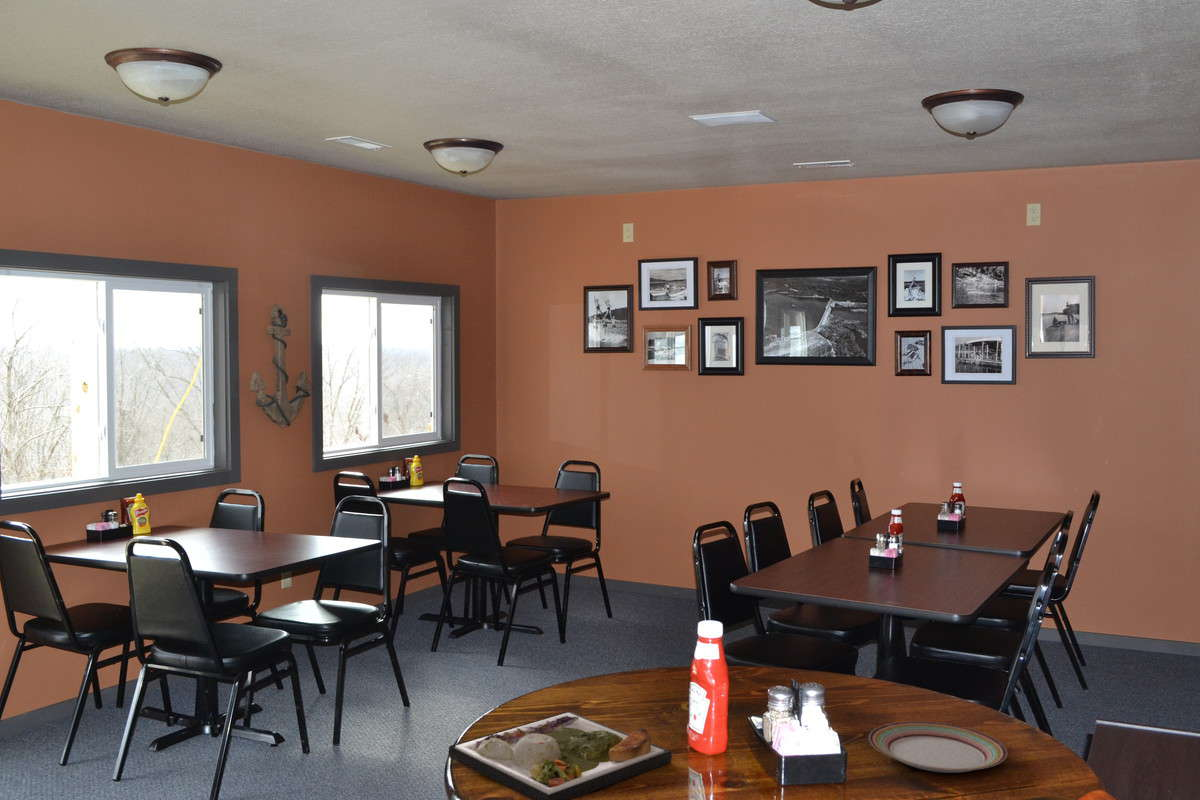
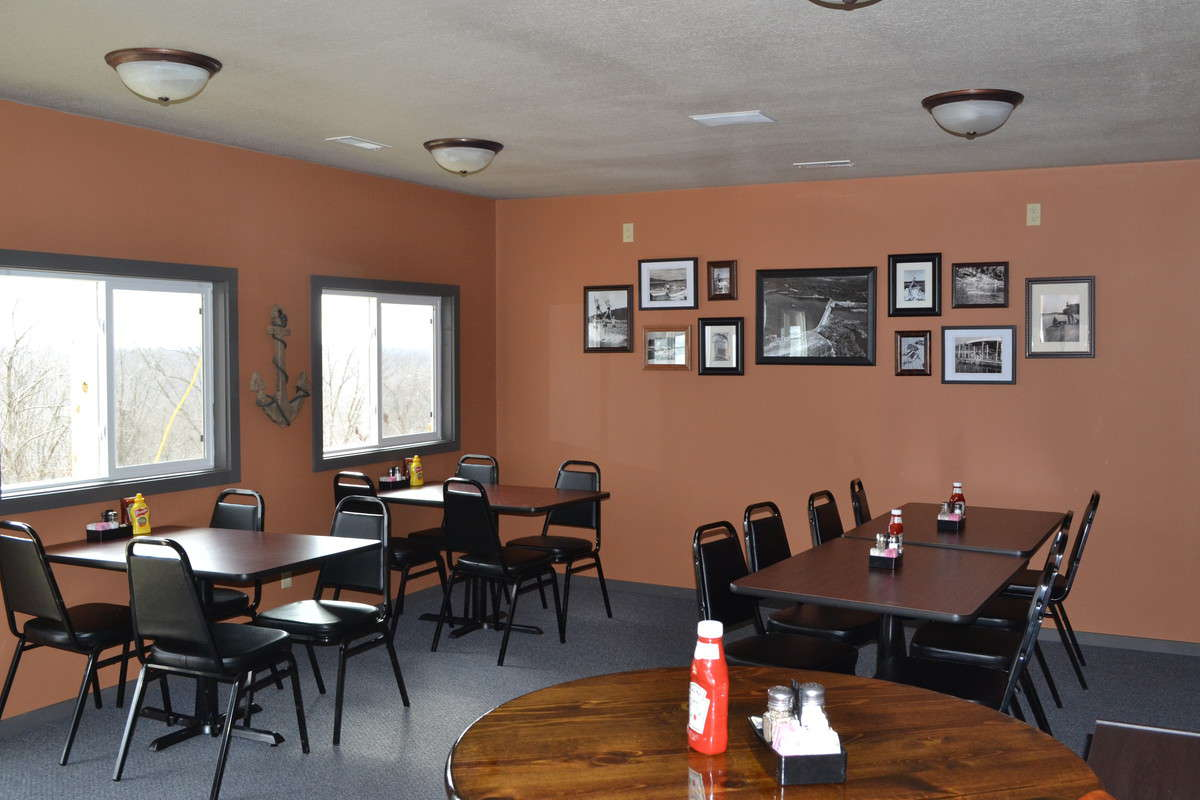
- dinner plate [448,710,673,800]
- plate [868,720,1008,774]
